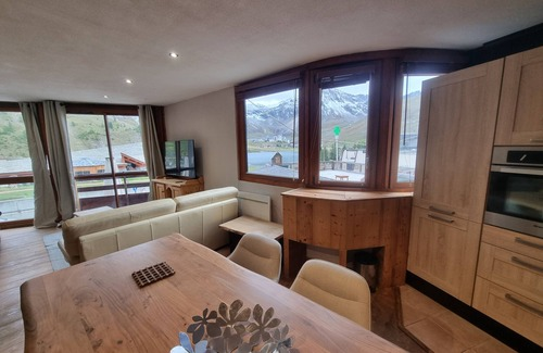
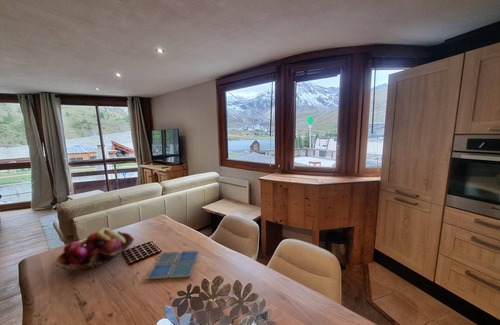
+ fruit basket [54,227,135,272]
+ drink coaster [146,250,200,280]
